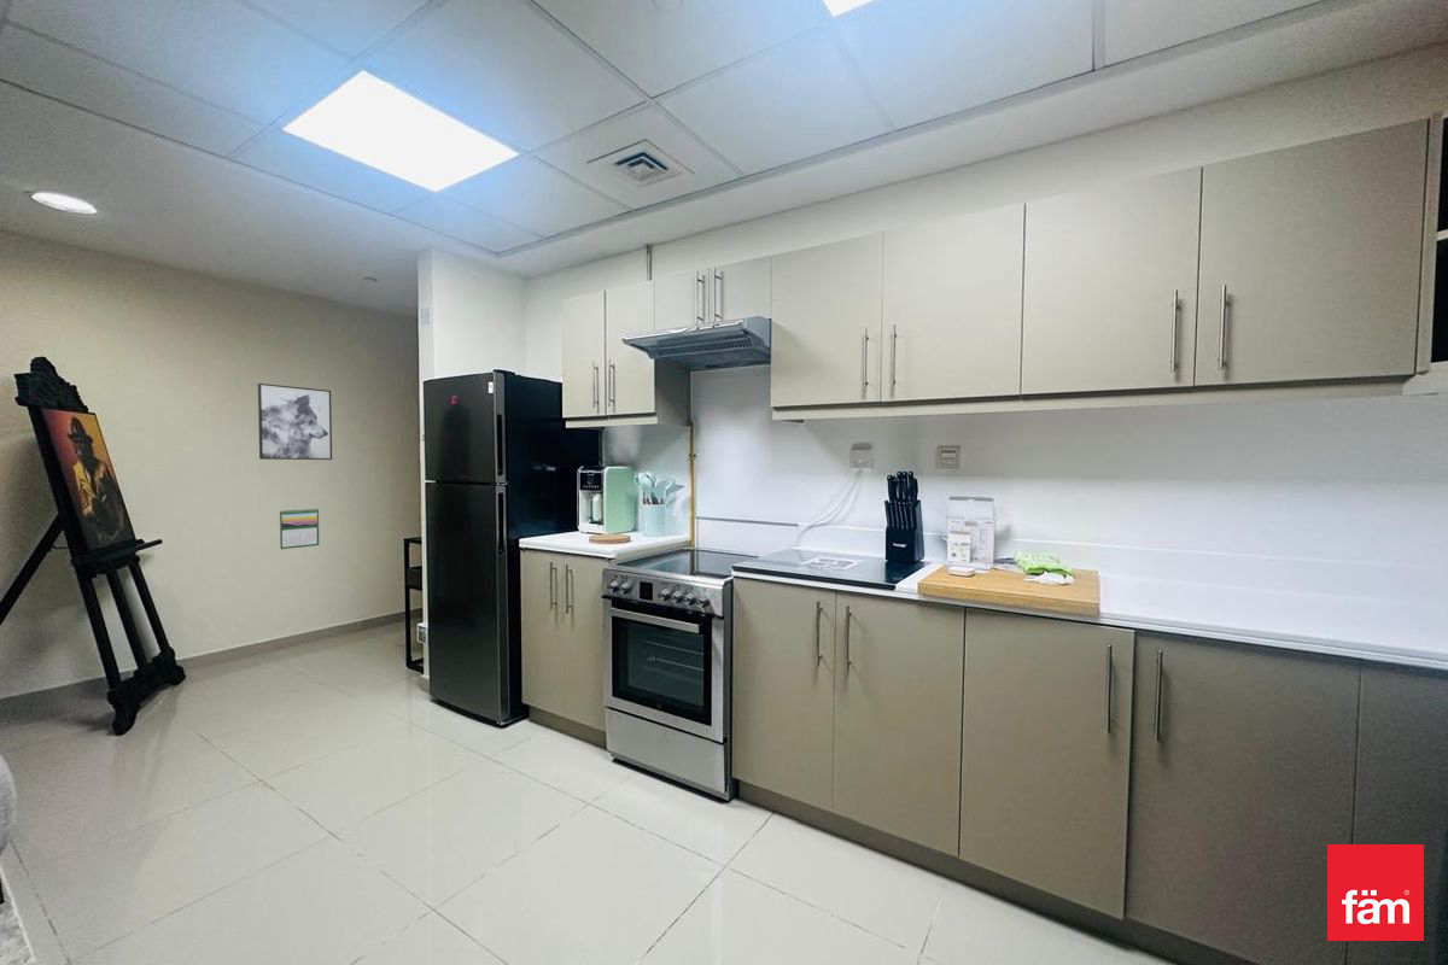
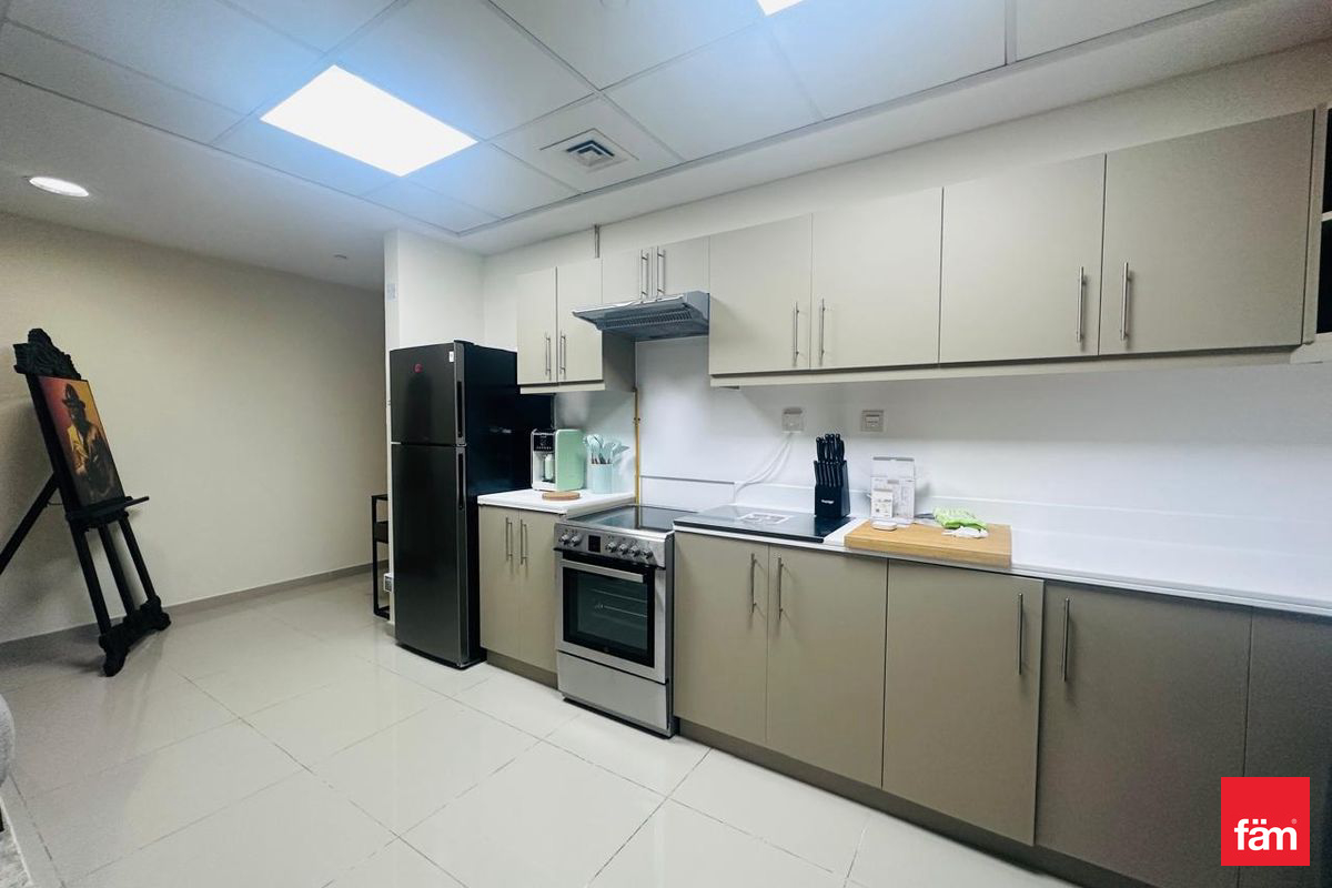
- calendar [279,507,320,550]
- wall art [257,382,333,461]
